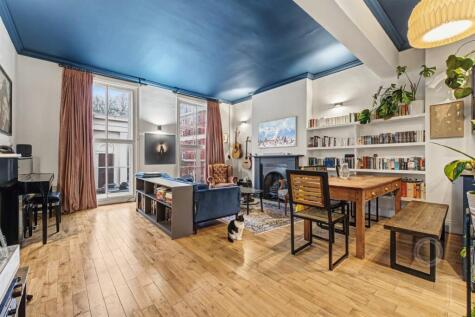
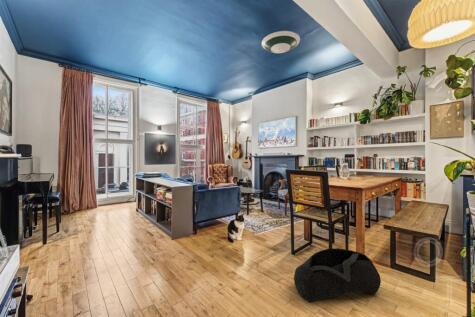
+ bag [293,247,382,304]
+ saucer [261,30,301,54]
